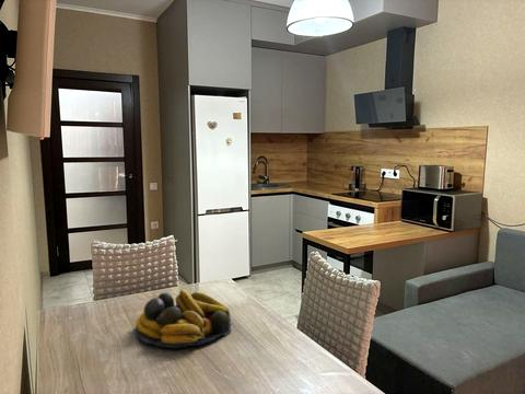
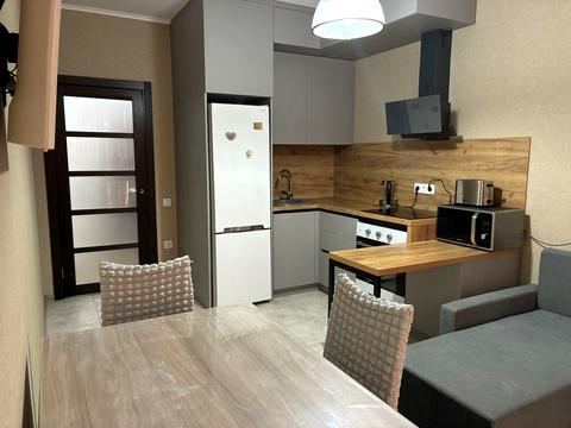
- fruit bowl [135,288,233,349]
